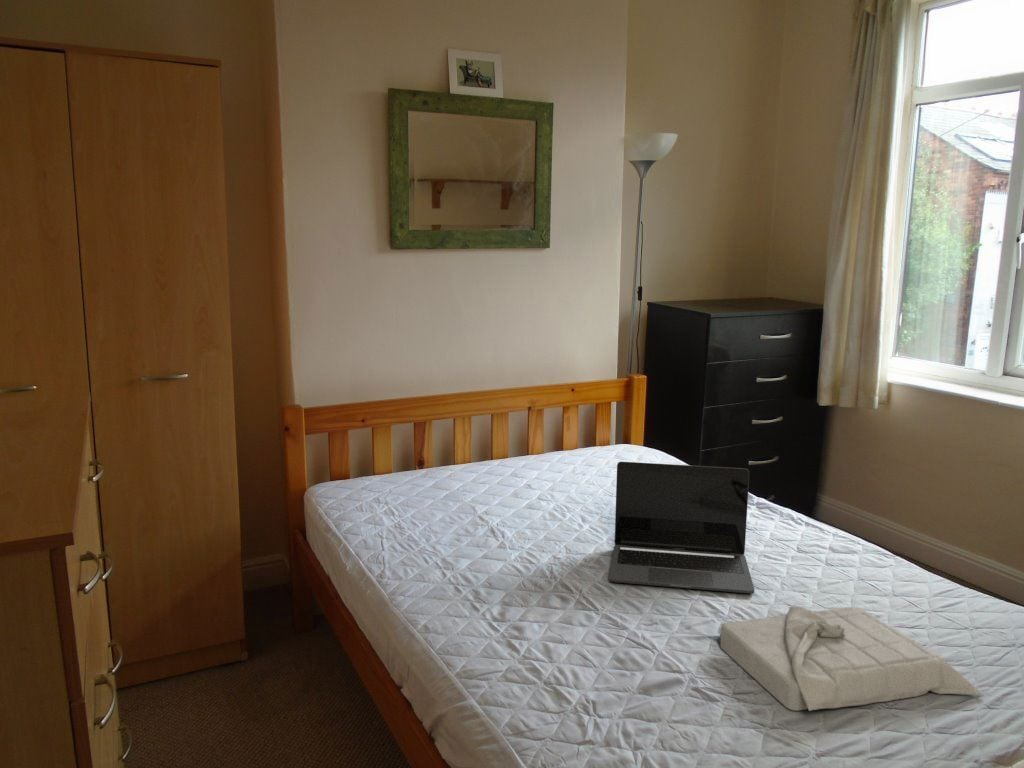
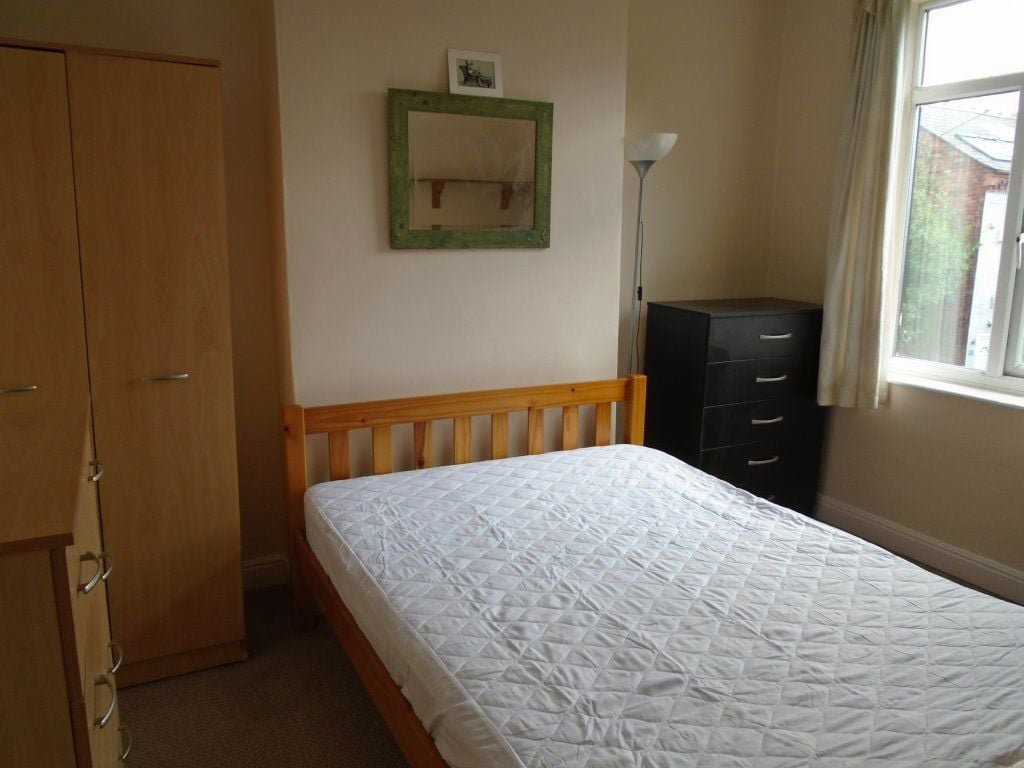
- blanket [719,605,985,712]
- laptop [608,461,755,594]
